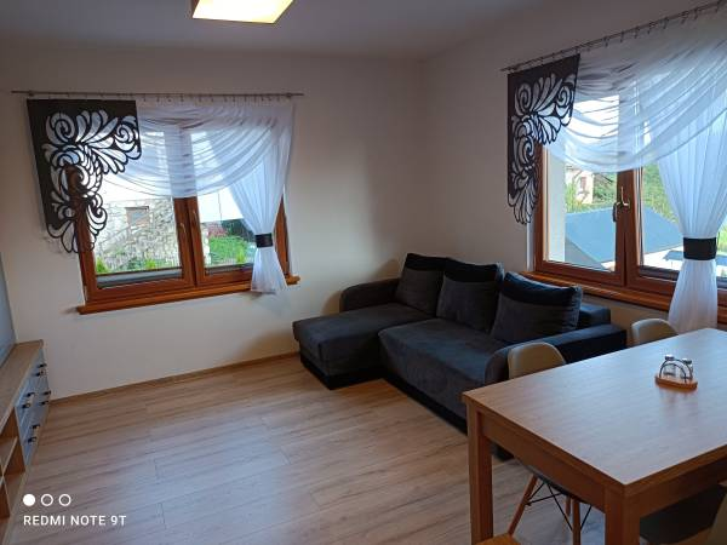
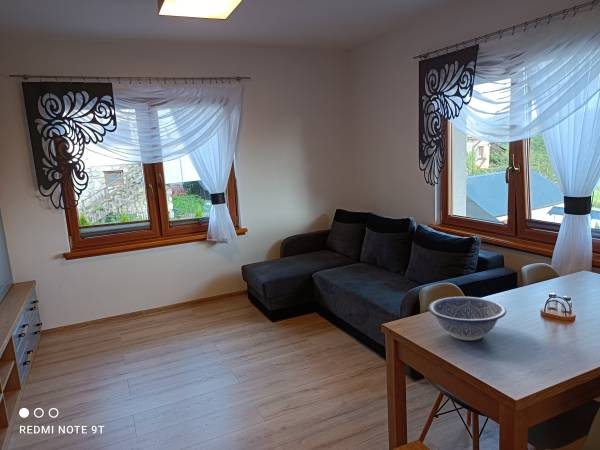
+ decorative bowl [427,296,507,341]
